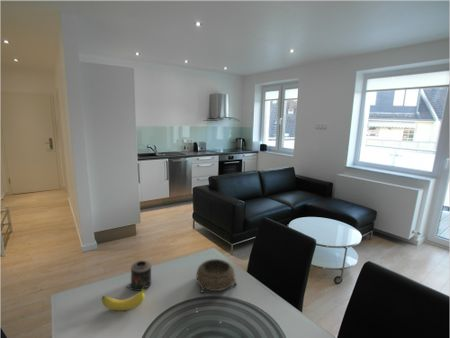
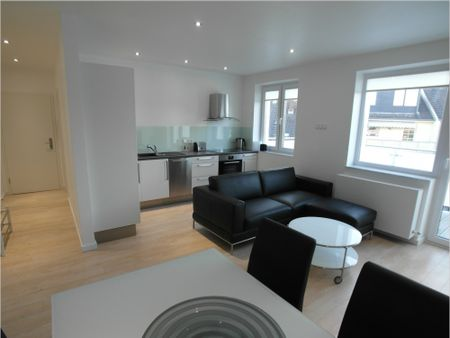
- decorative bowl [196,258,238,294]
- candle [125,260,152,292]
- banana [101,286,150,312]
